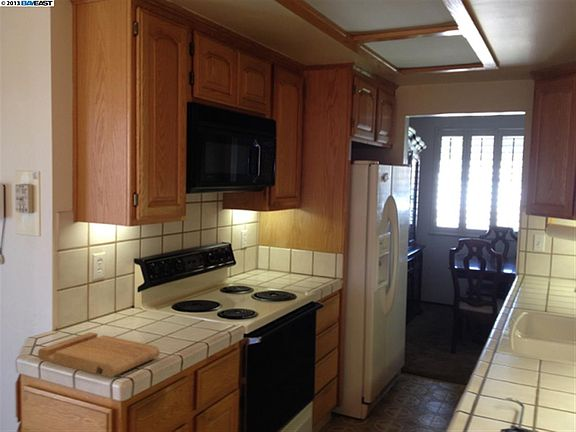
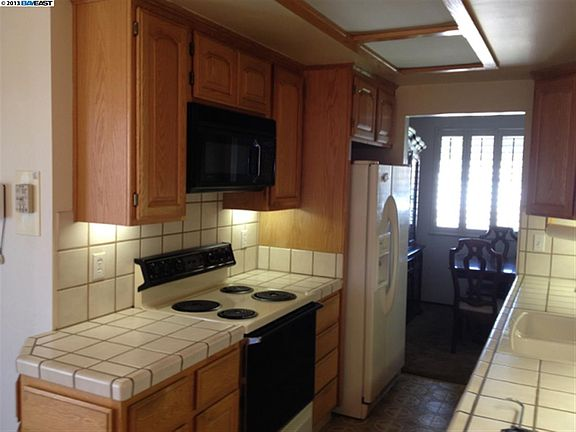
- cutting board [37,331,161,378]
